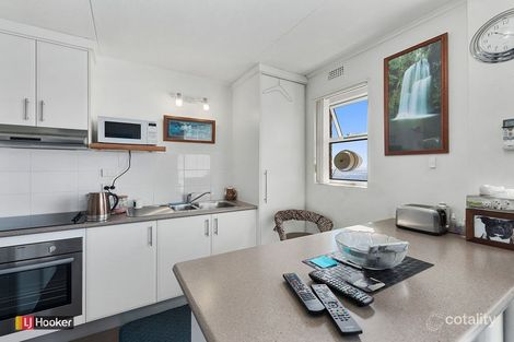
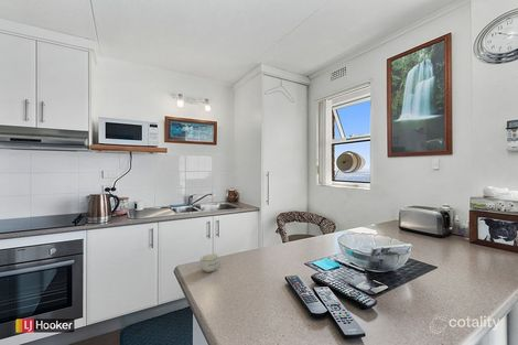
+ cup [199,252,219,273]
